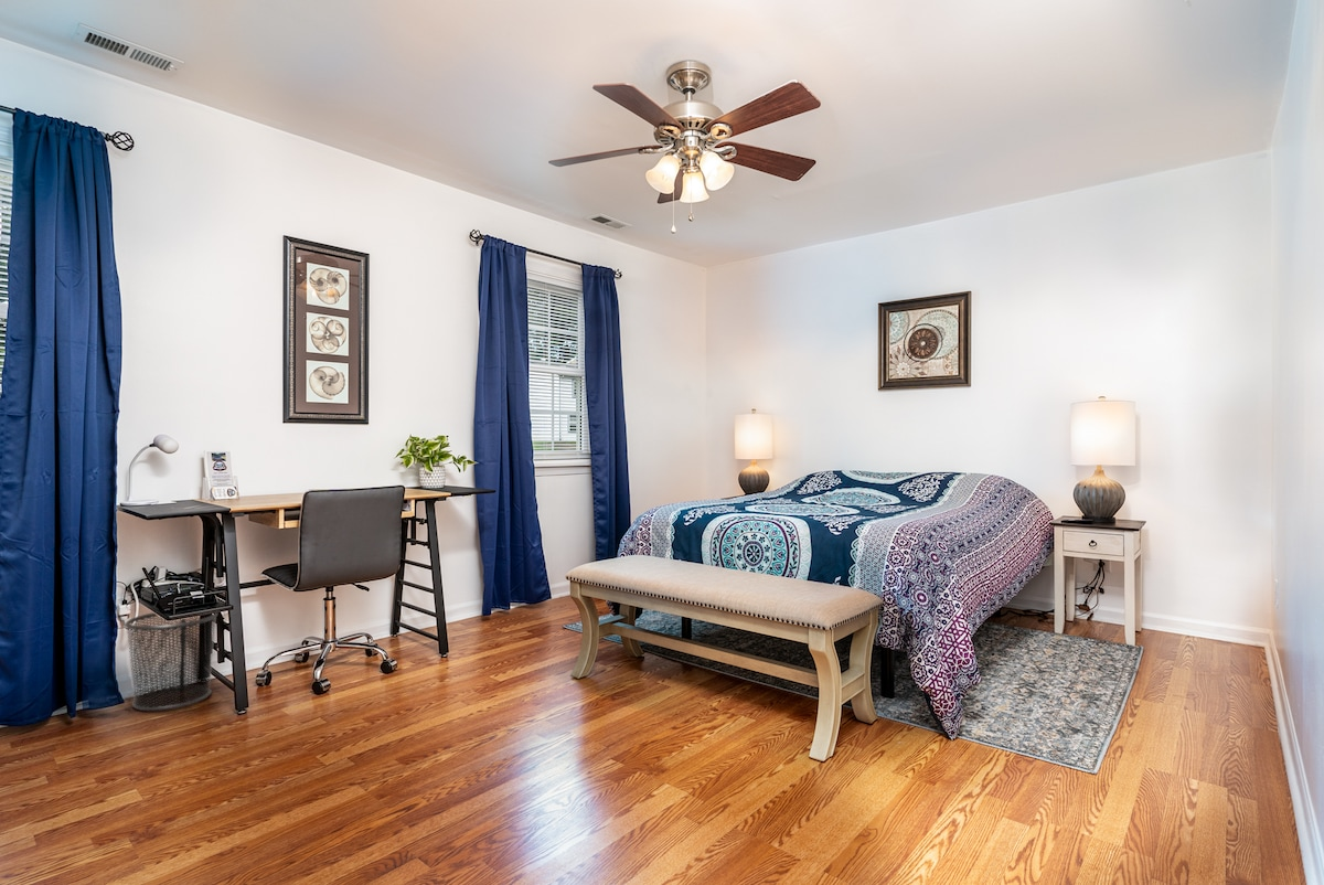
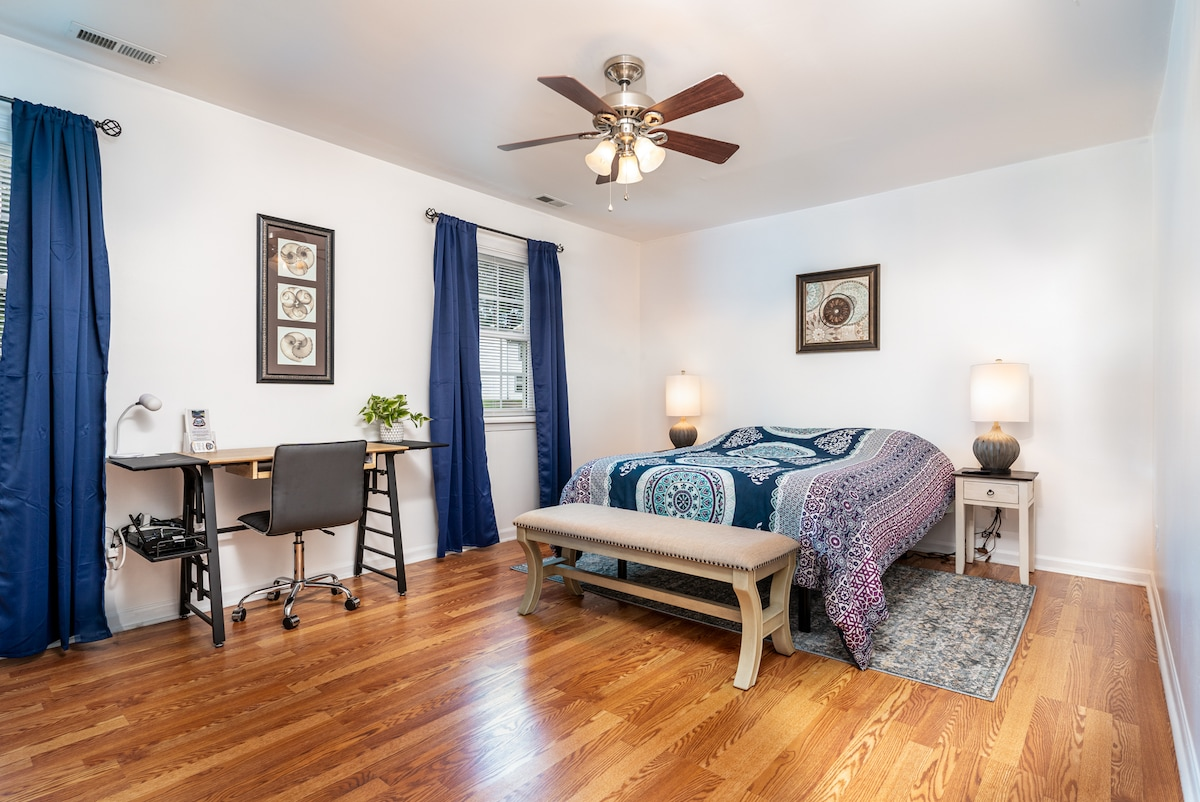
- waste bin [124,611,218,712]
